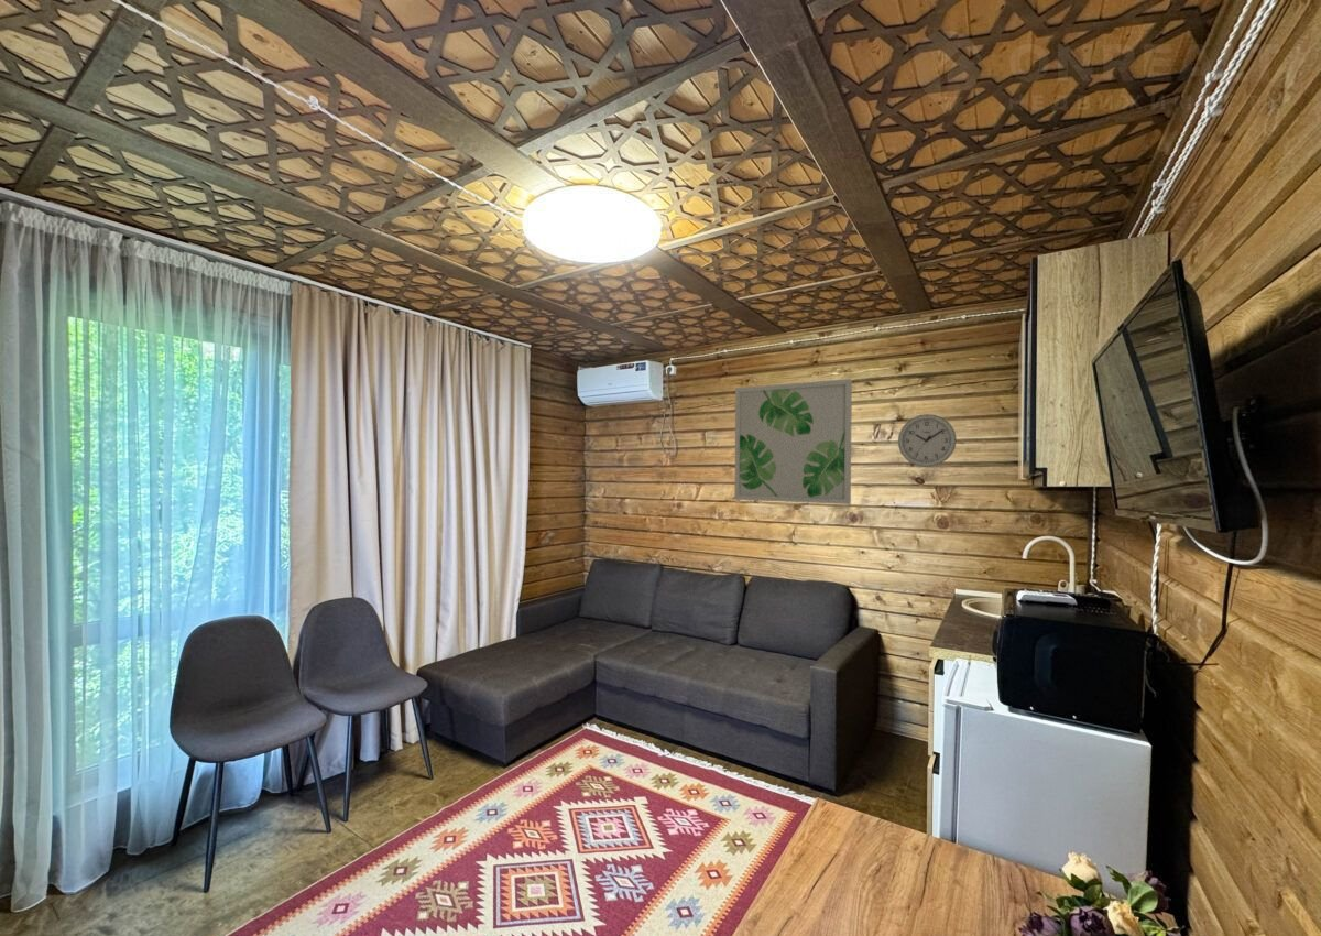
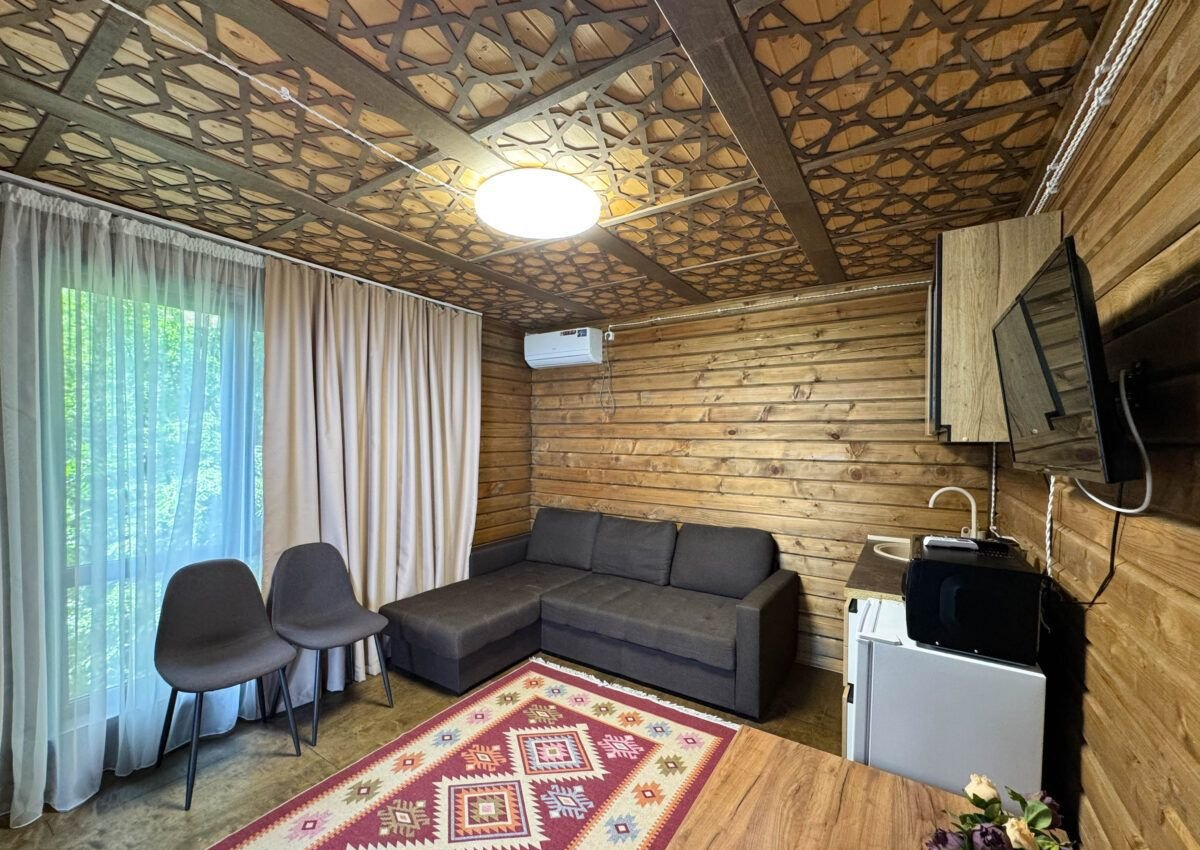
- wall art [733,378,853,505]
- wall clock [897,413,958,468]
